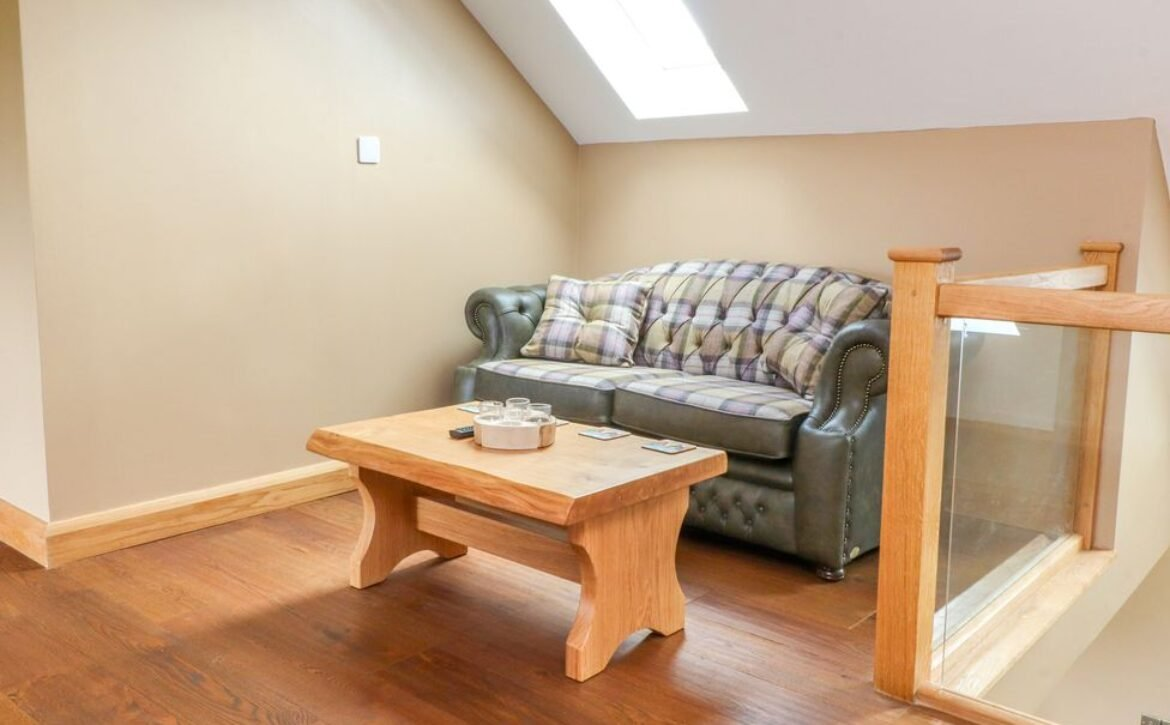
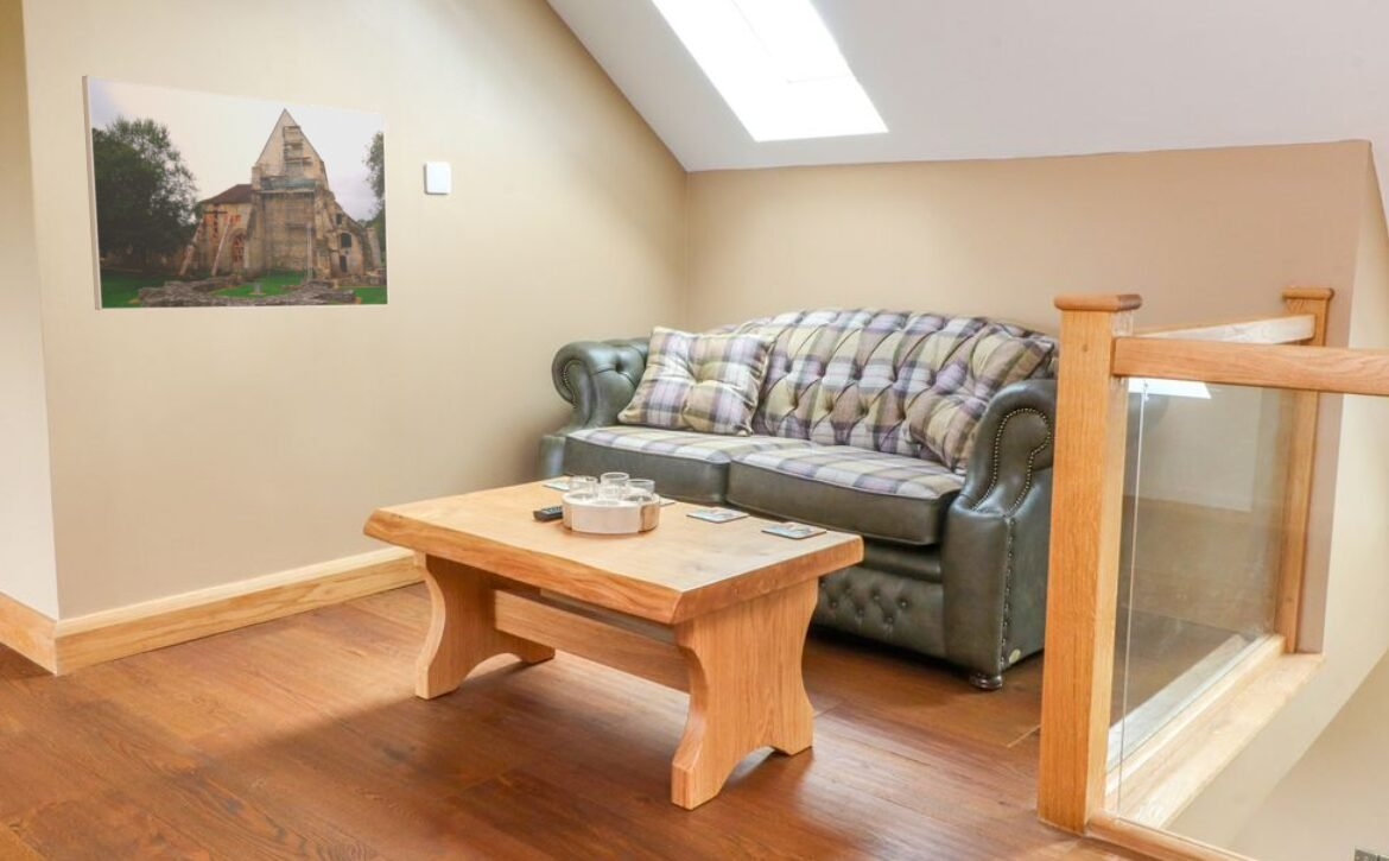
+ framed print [81,74,391,311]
